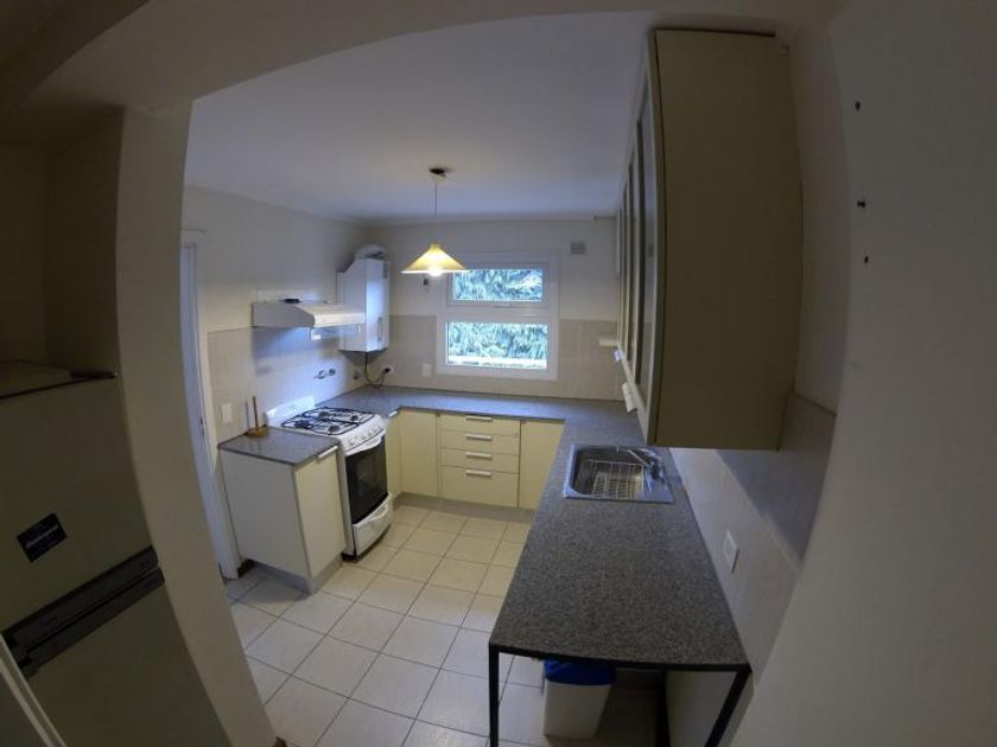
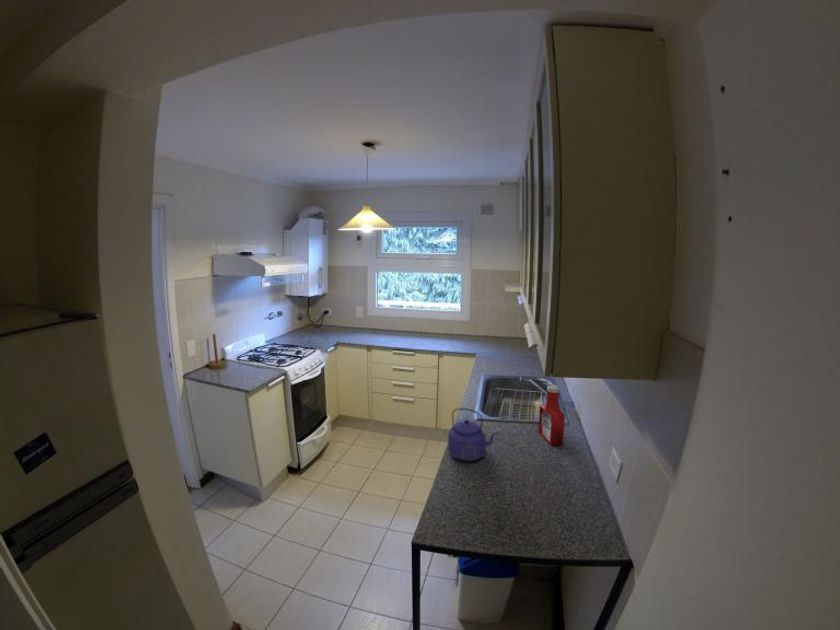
+ soap bottle [538,385,566,447]
+ kettle [447,407,500,462]
